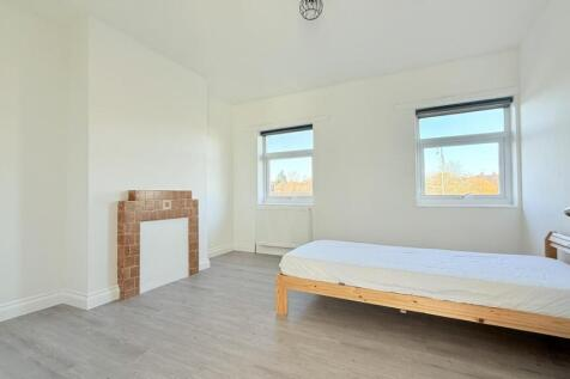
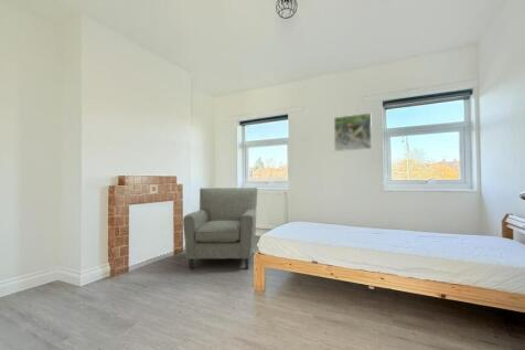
+ chair [182,187,258,271]
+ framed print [333,113,373,152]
